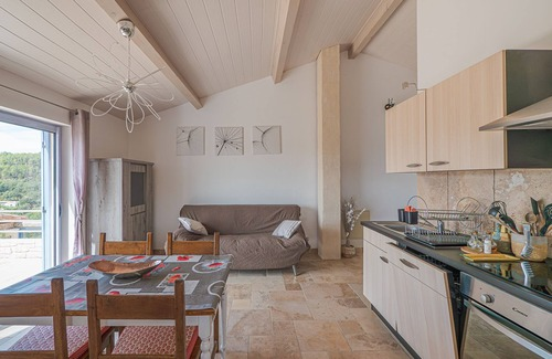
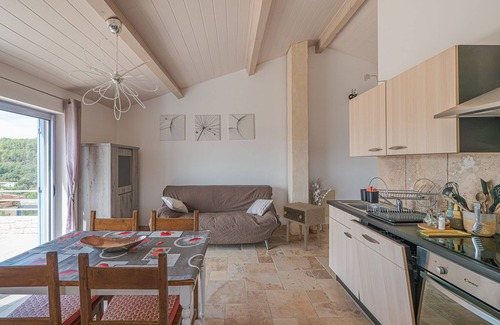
+ side table [282,201,326,251]
